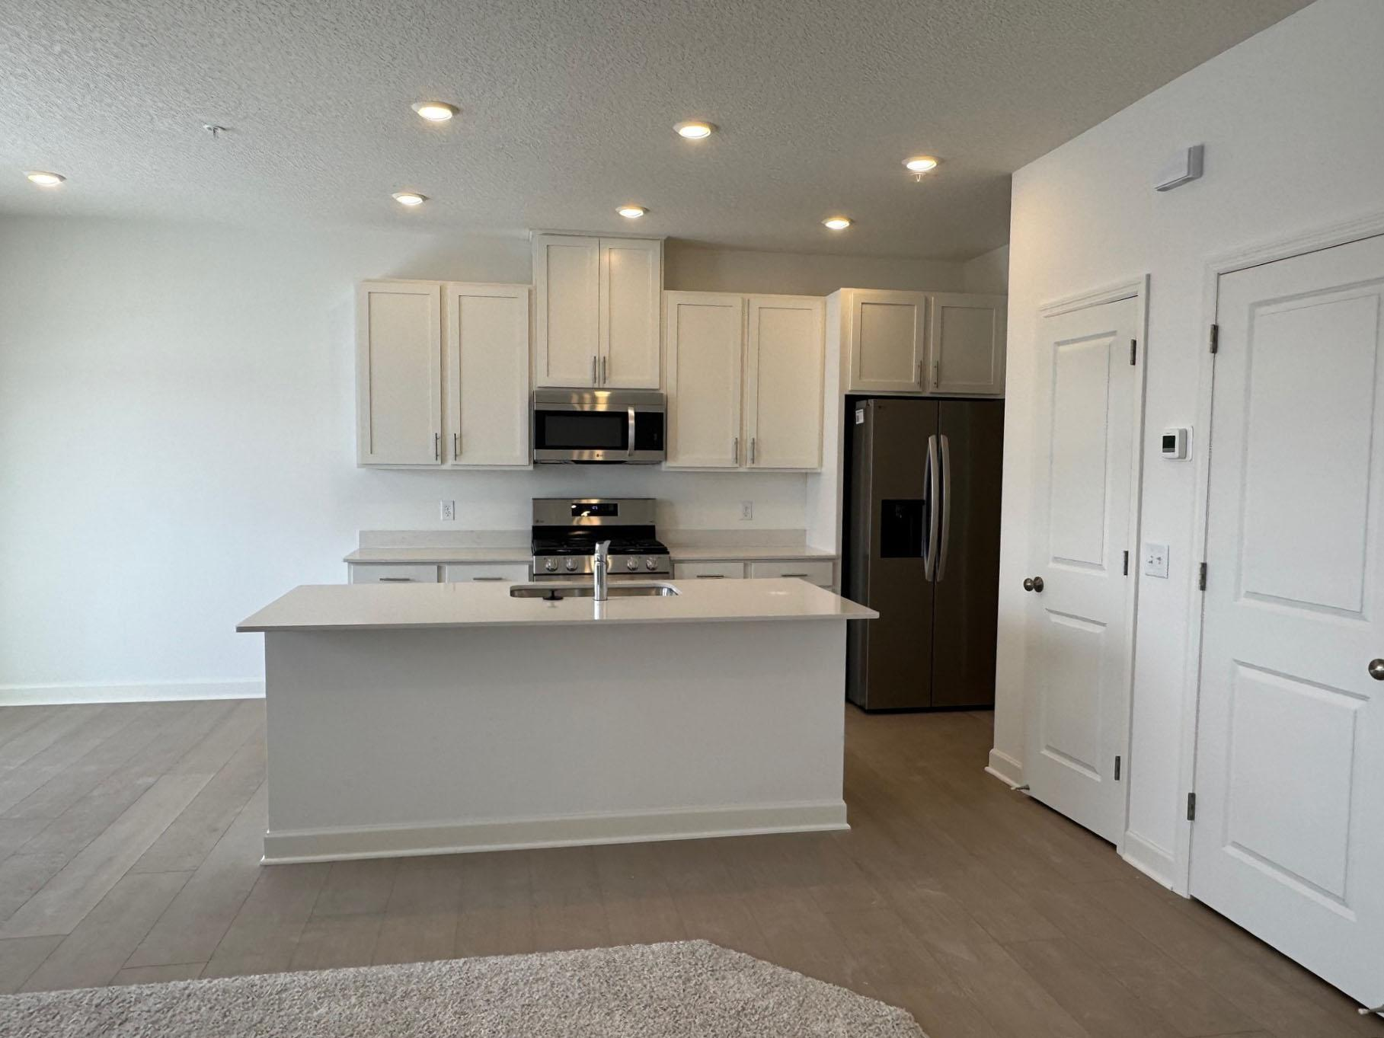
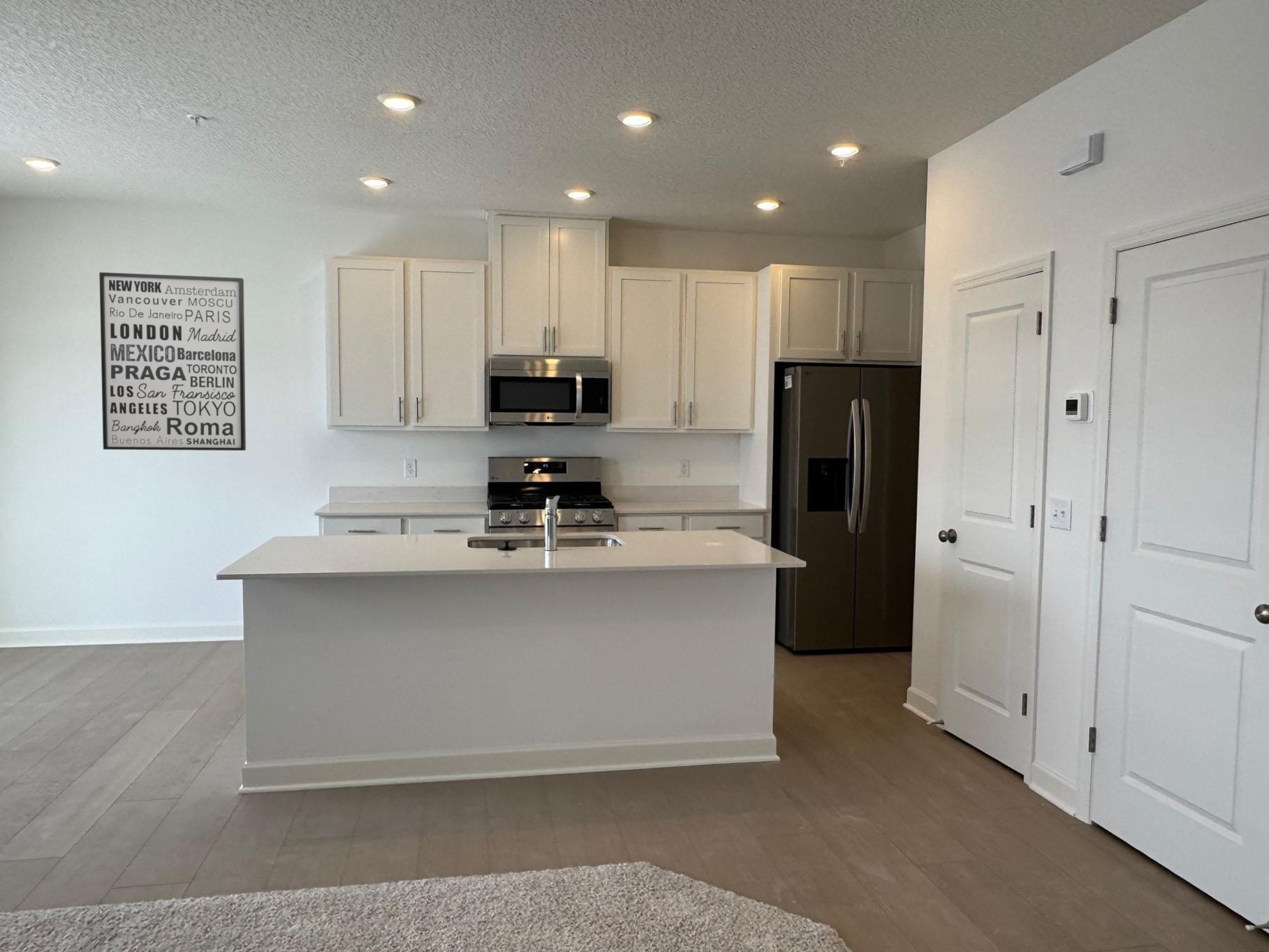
+ wall art [98,272,247,451]
